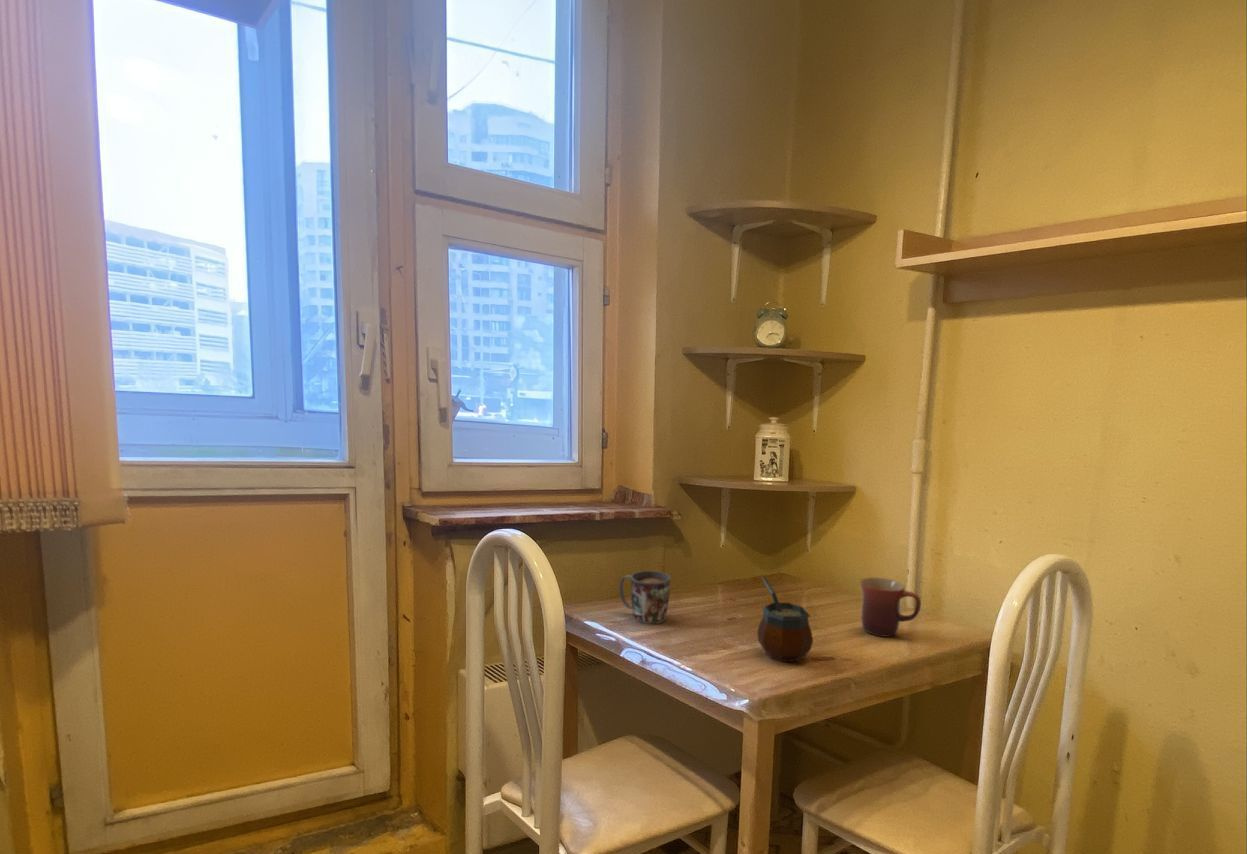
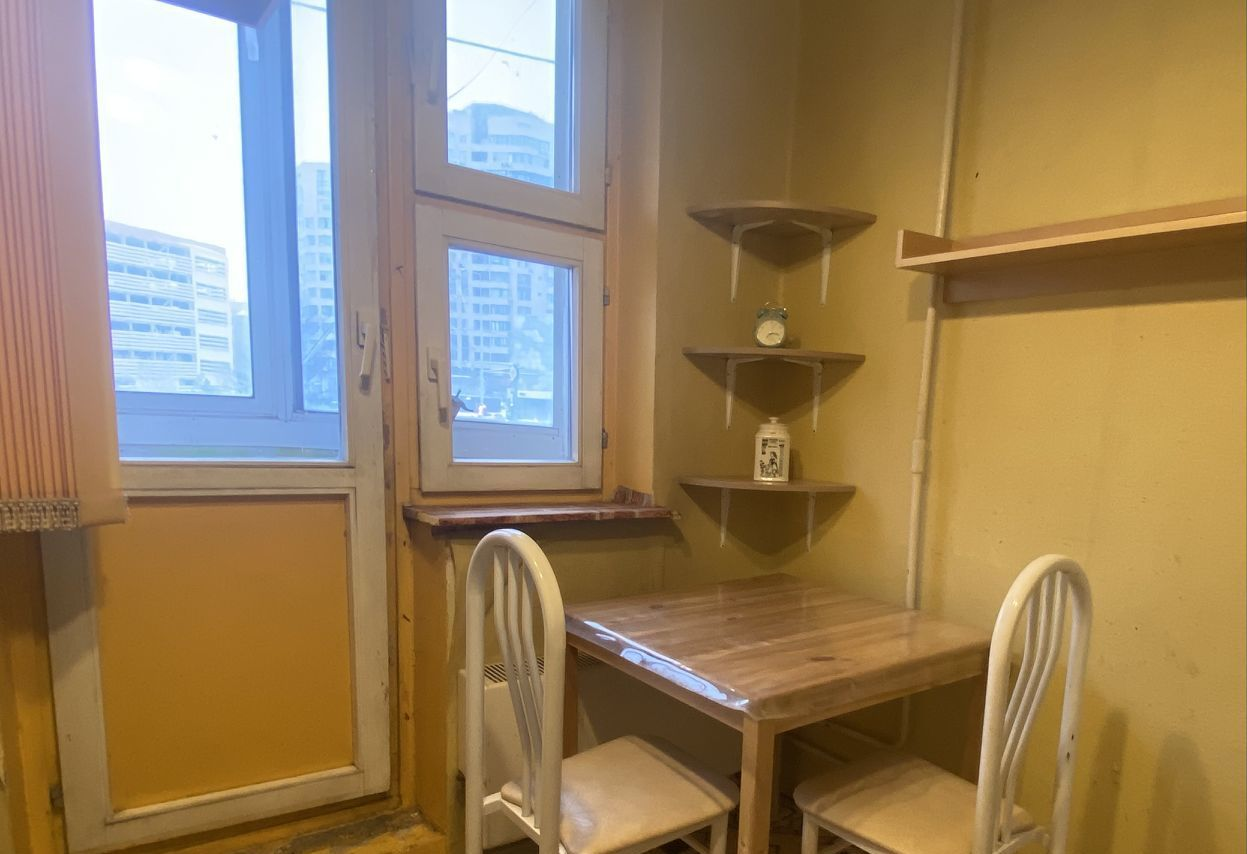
- mug [618,570,671,625]
- gourd [756,576,814,663]
- mug [859,576,922,638]
